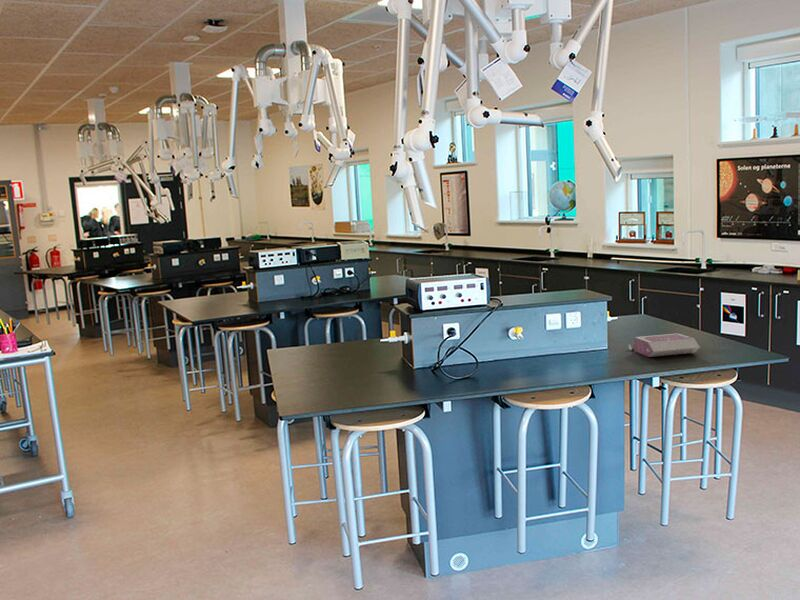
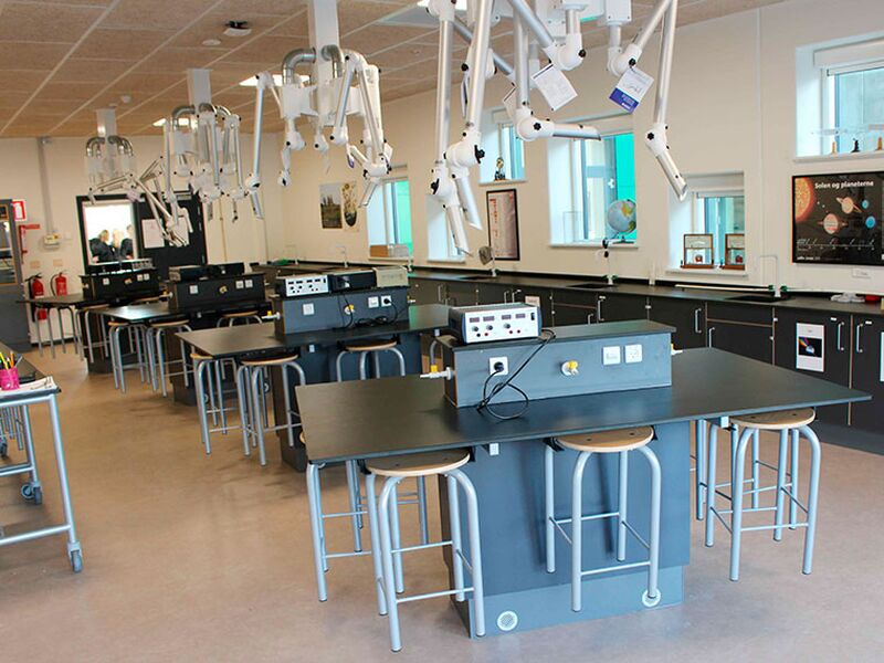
- book [628,332,701,358]
